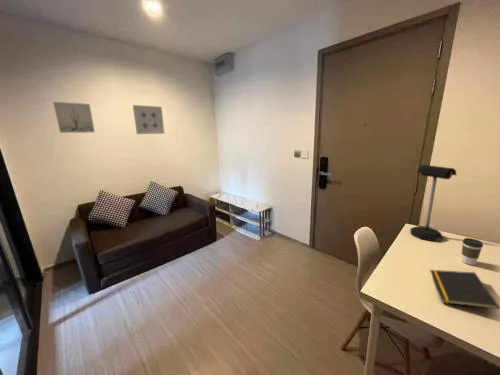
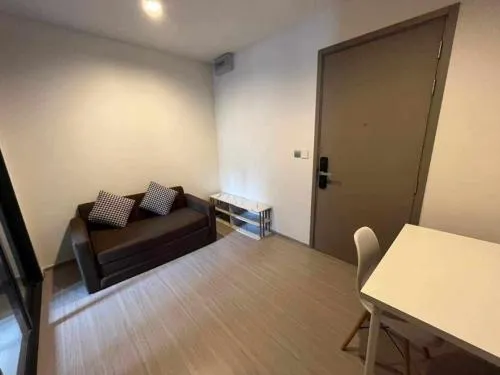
- coffee cup [460,237,484,266]
- wall art [132,104,165,135]
- mailbox [409,164,457,242]
- wall art [52,101,96,134]
- notepad [429,269,500,310]
